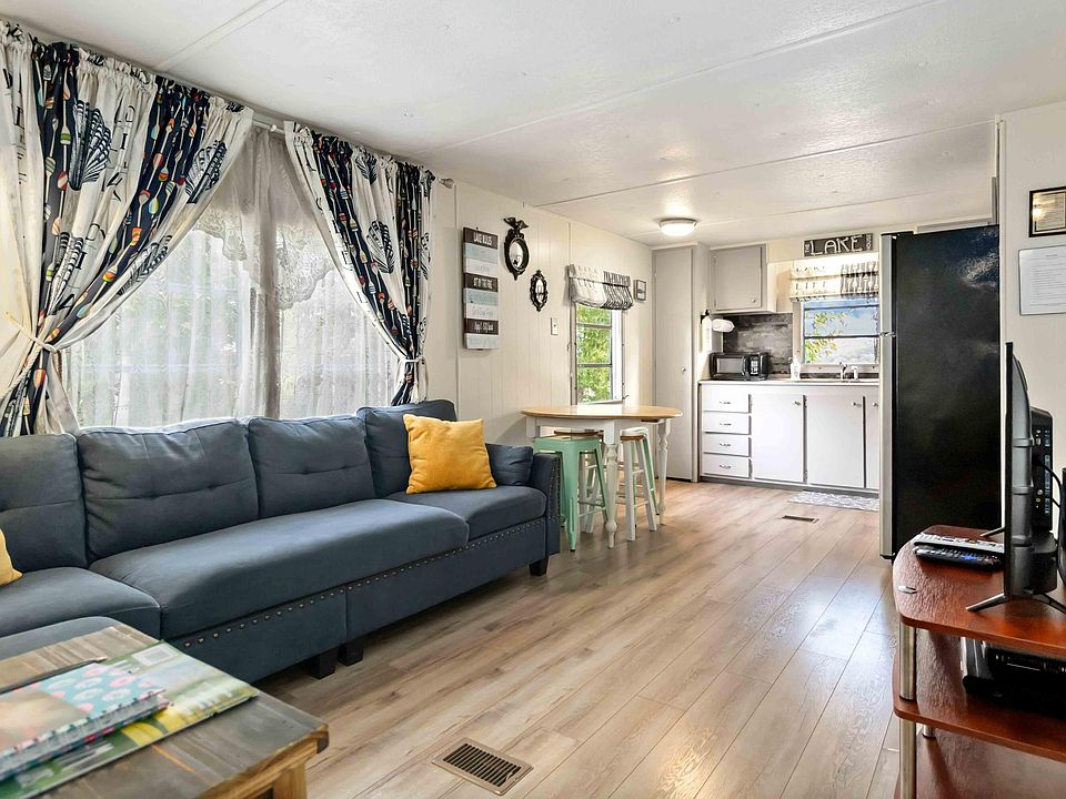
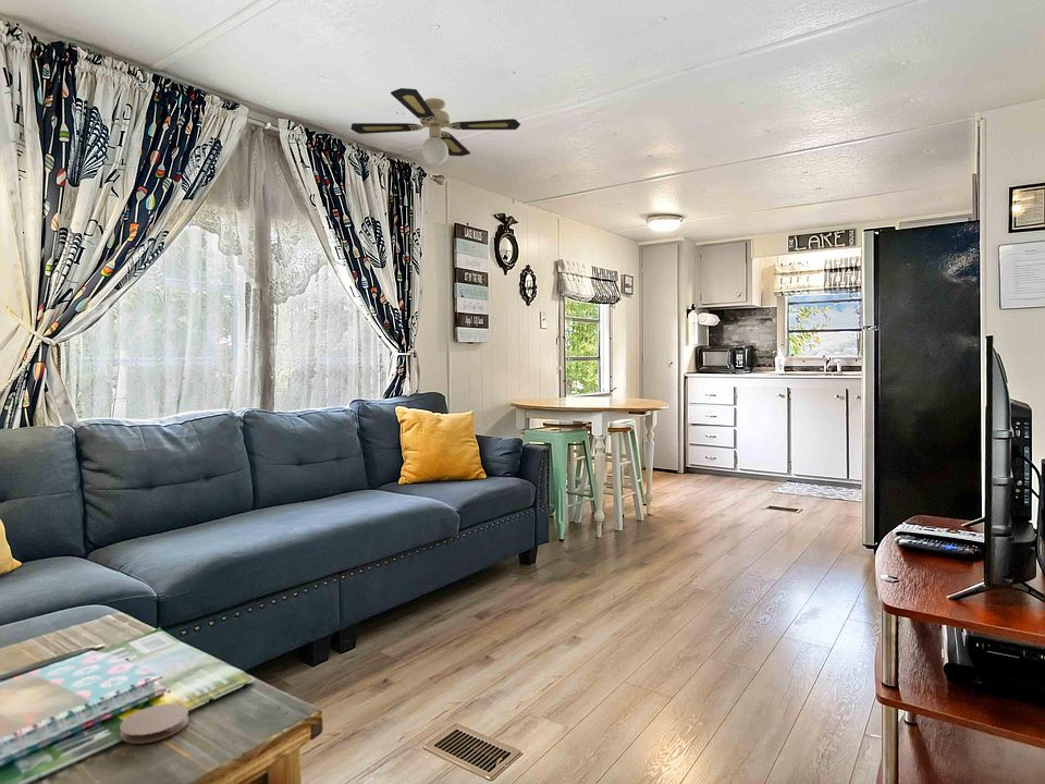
+ coaster [119,702,189,745]
+ ceiling fan [349,87,521,166]
